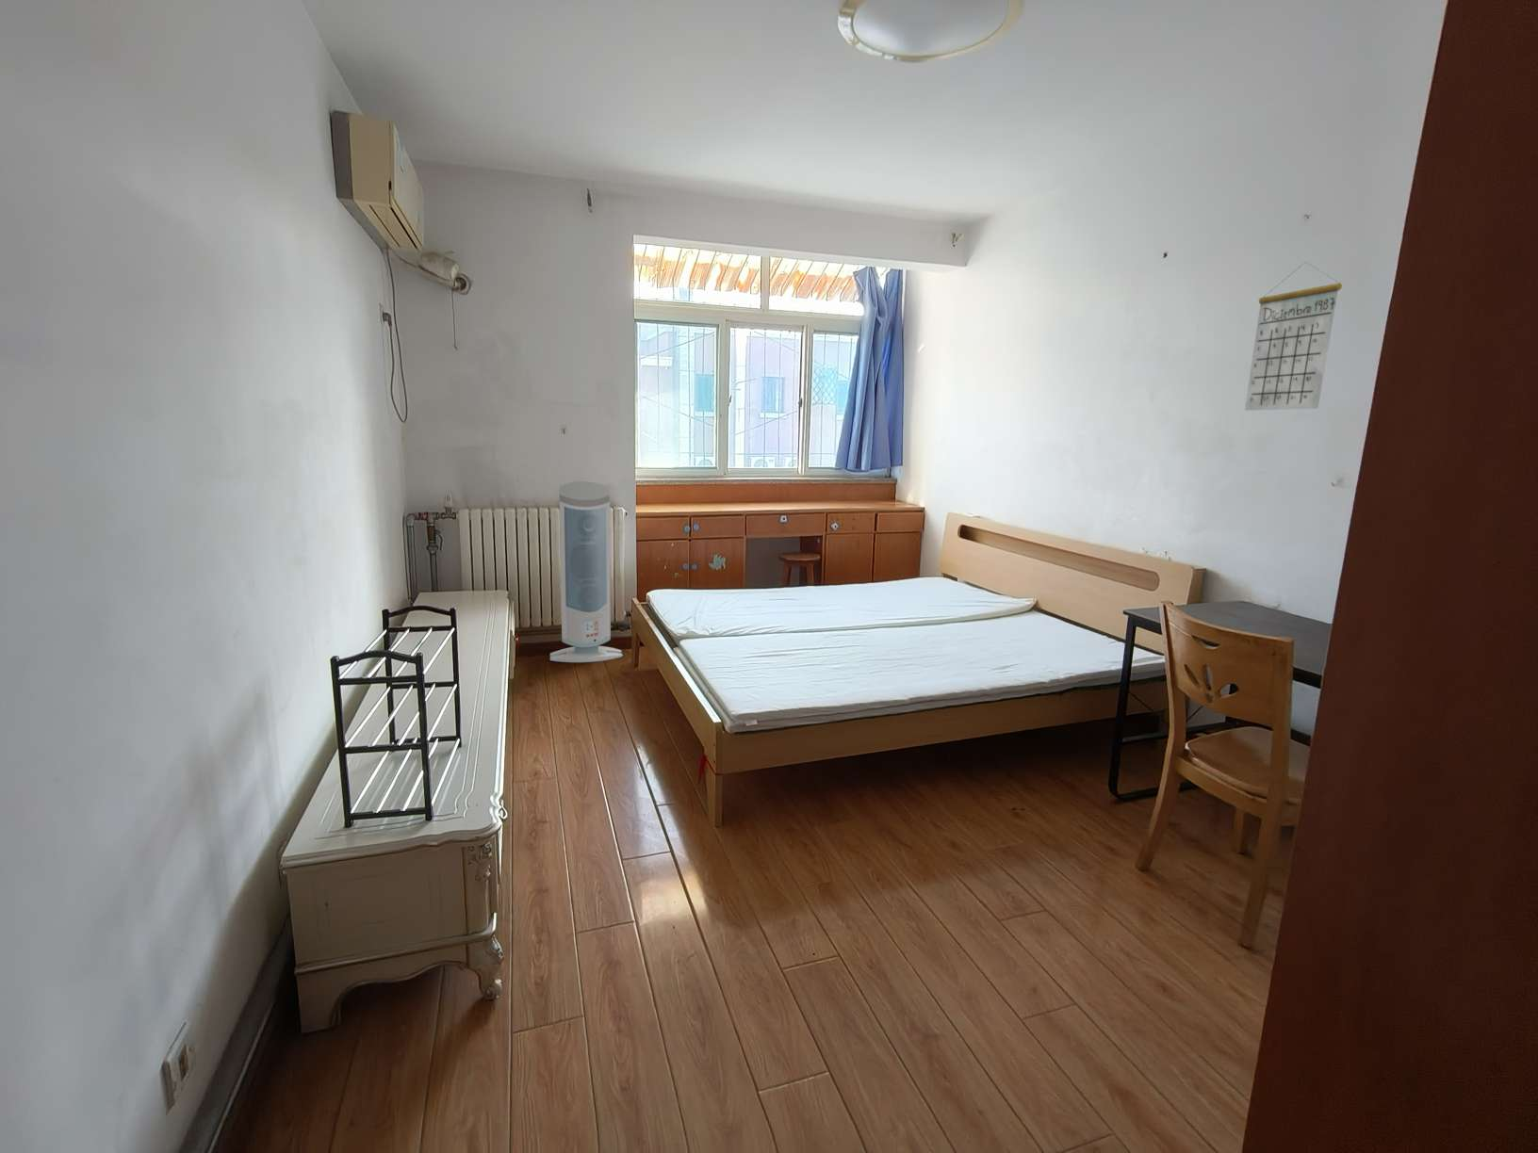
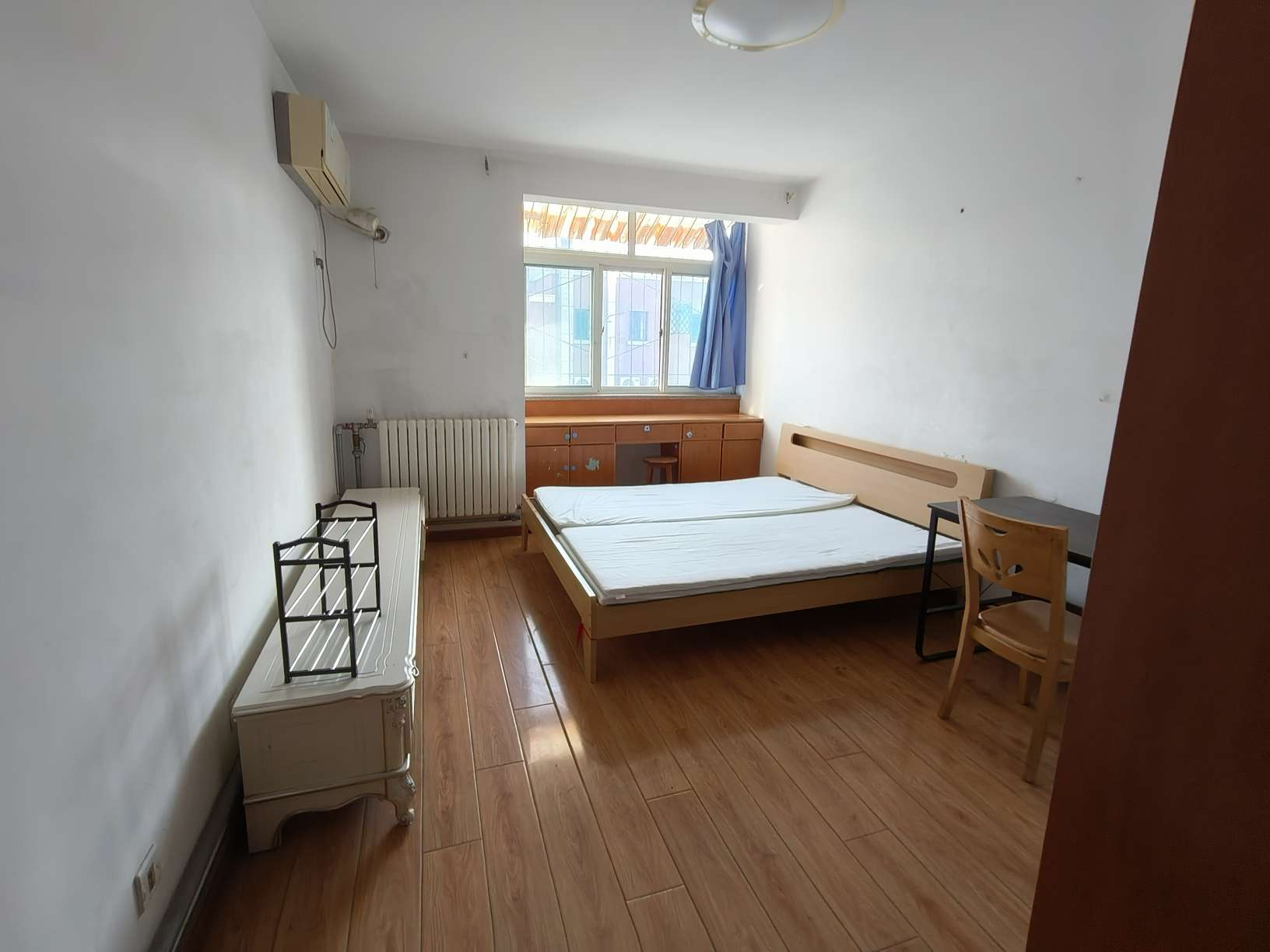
- calendar [1244,260,1343,412]
- air purifier [550,481,624,664]
